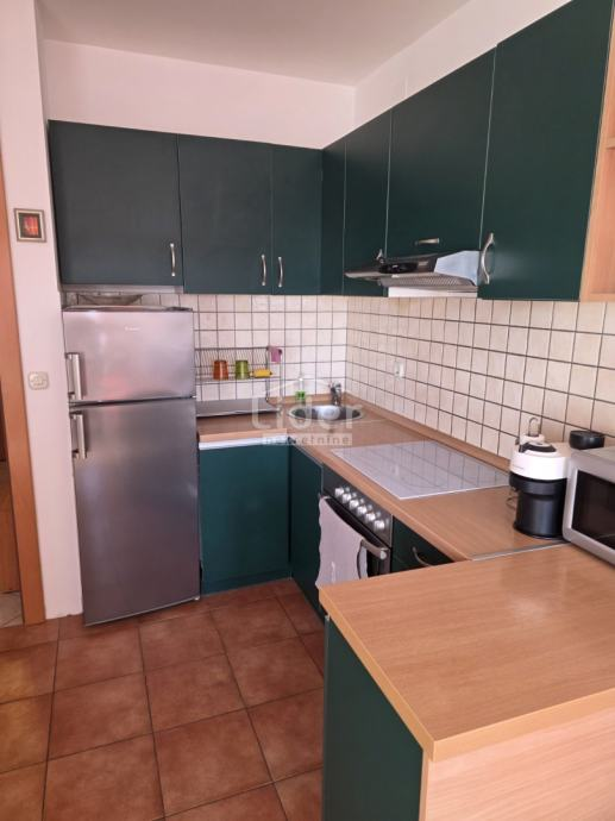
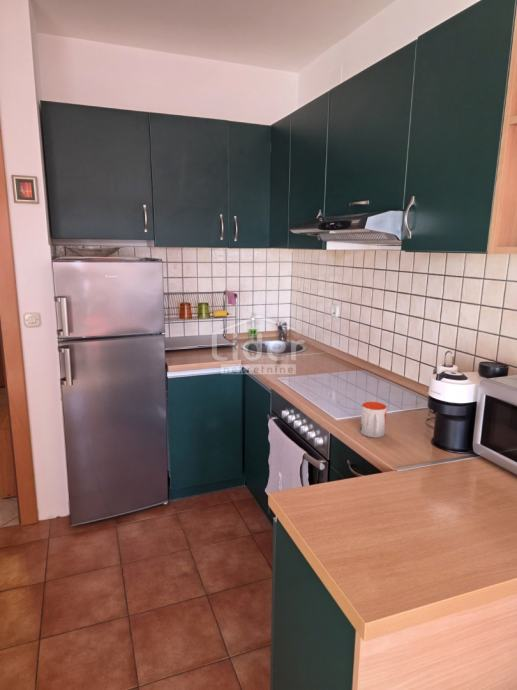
+ mug [359,401,388,439]
